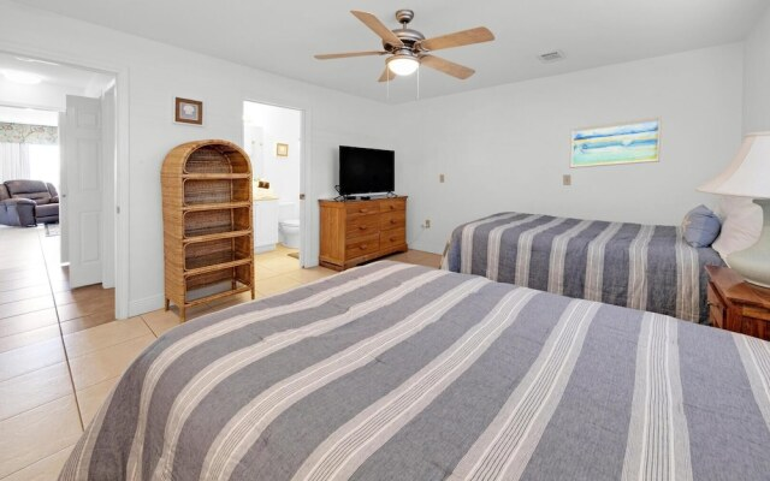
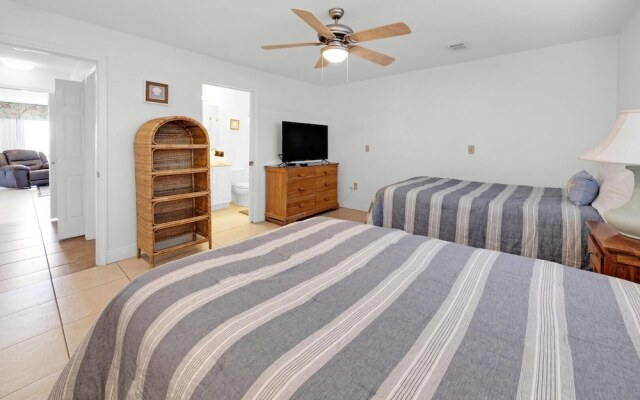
- wall art [568,115,663,170]
